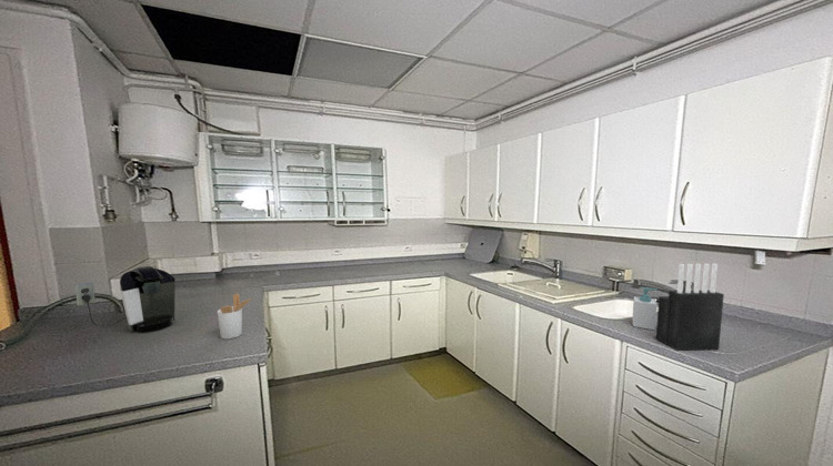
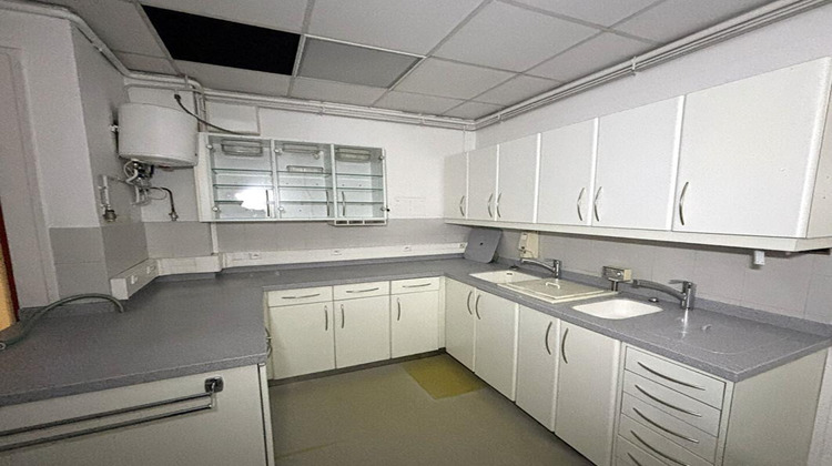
- knife block [654,263,725,352]
- utensil holder [217,293,254,341]
- coffee maker [74,265,177,334]
- soap bottle [631,286,659,331]
